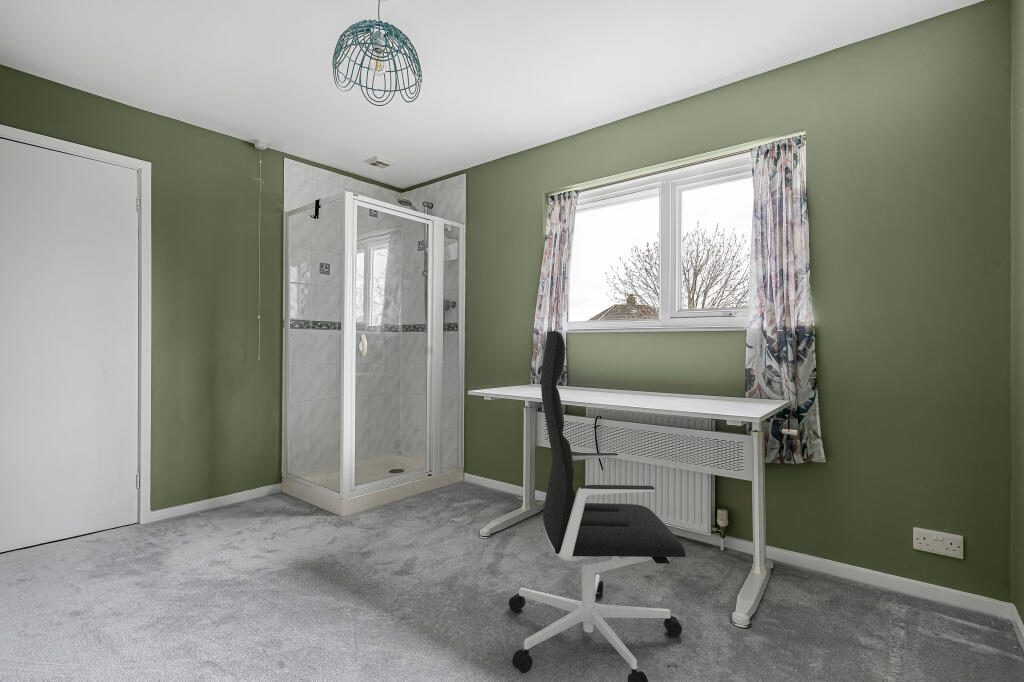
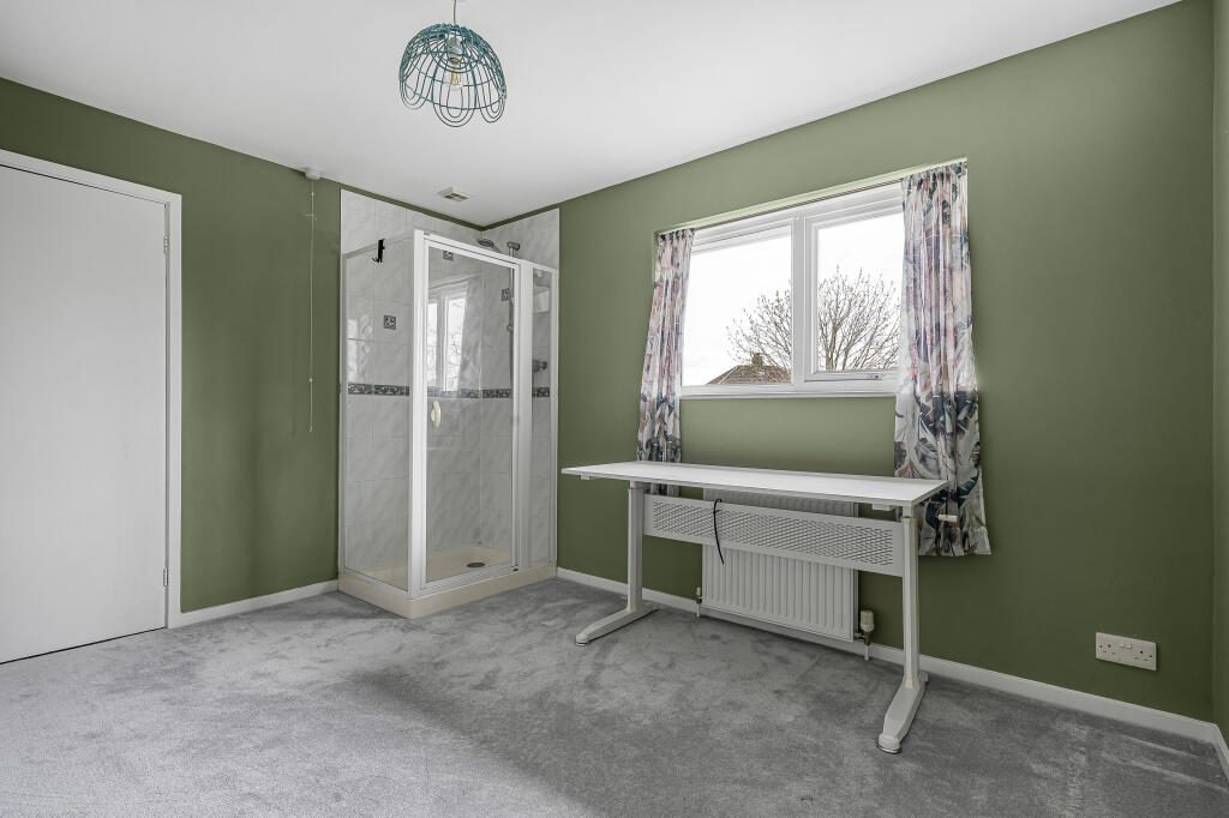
- office chair [508,330,687,682]
